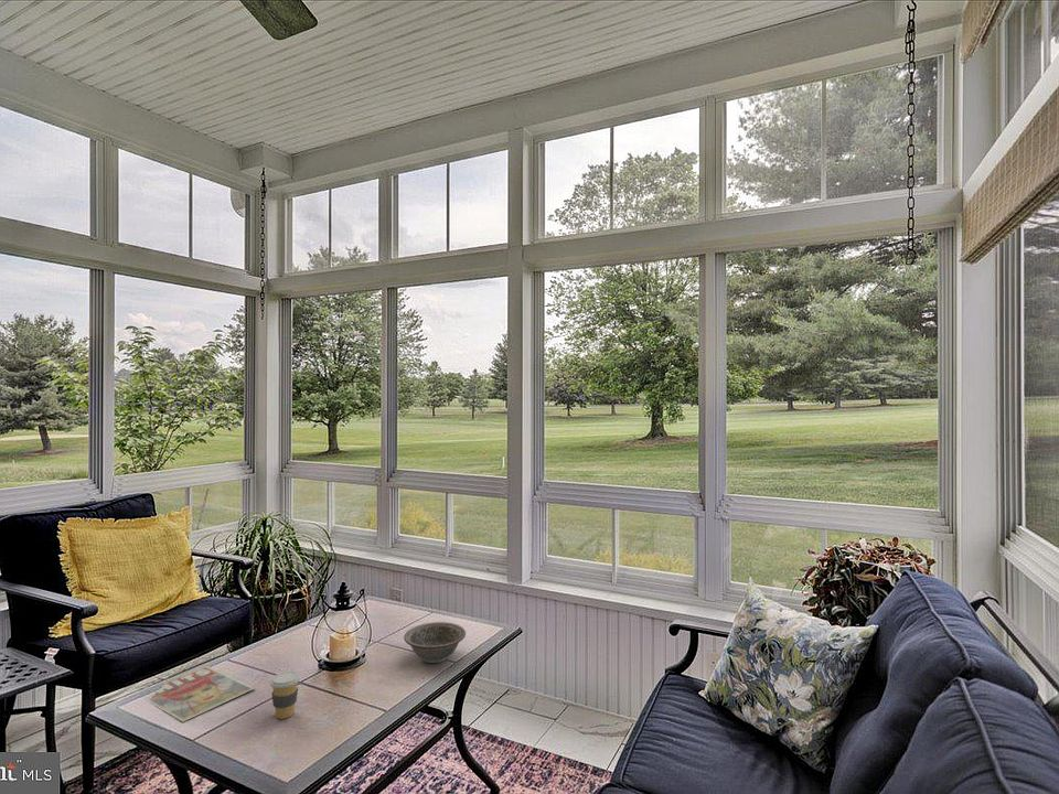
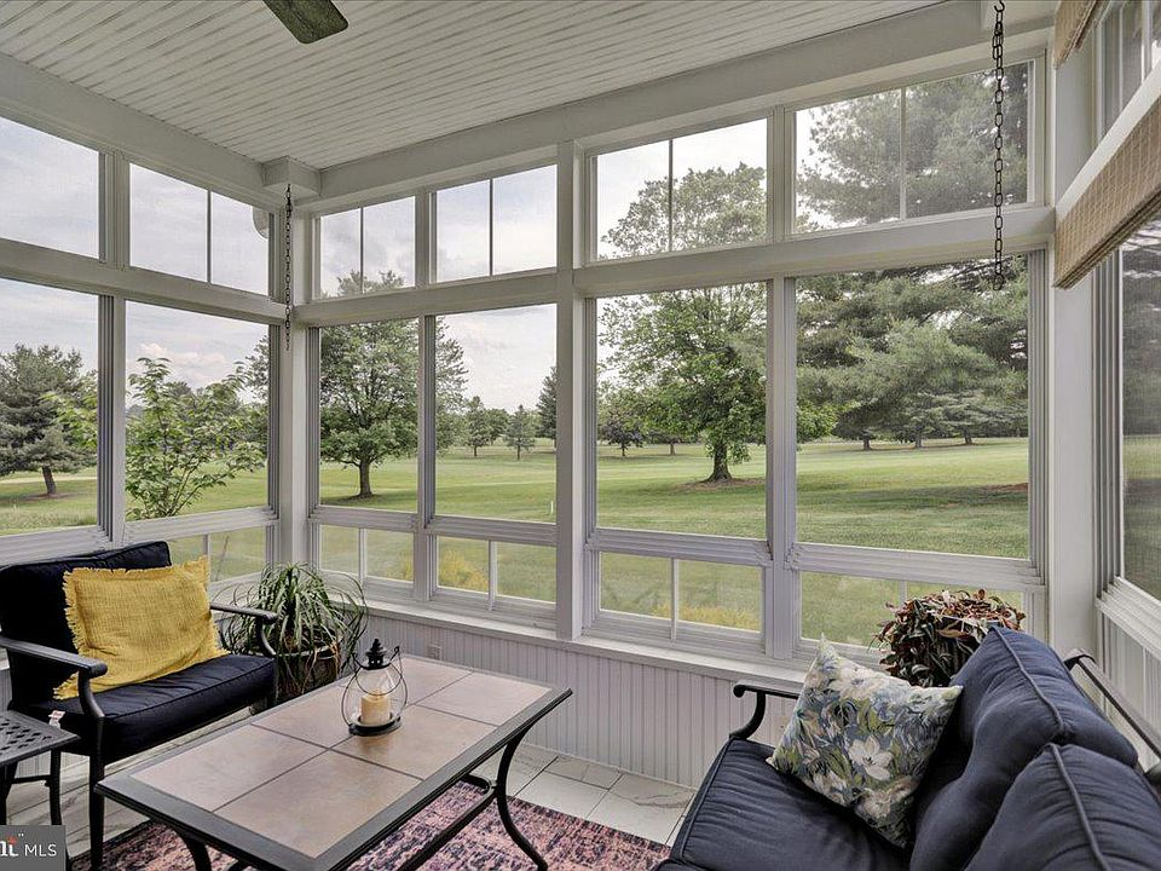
- coffee cup [269,670,301,720]
- magazine [148,665,256,722]
- decorative bowl [403,621,467,664]
